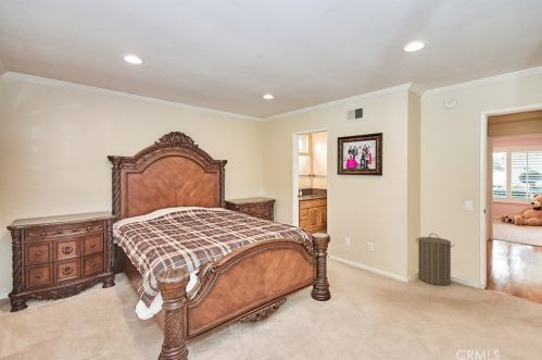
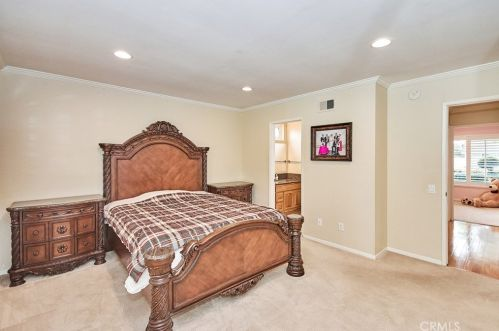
- laundry hamper [415,233,455,286]
